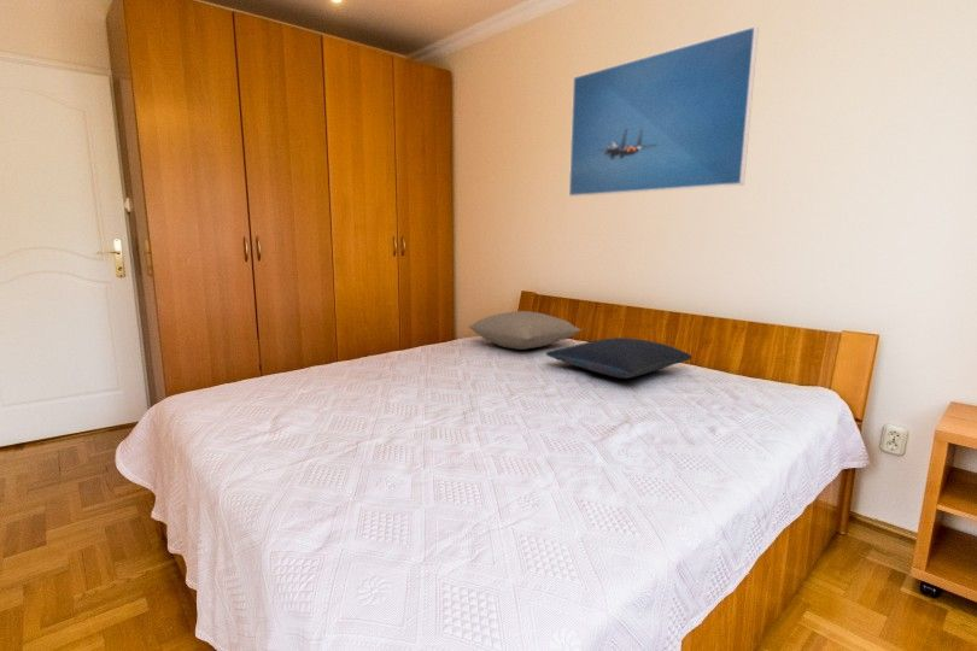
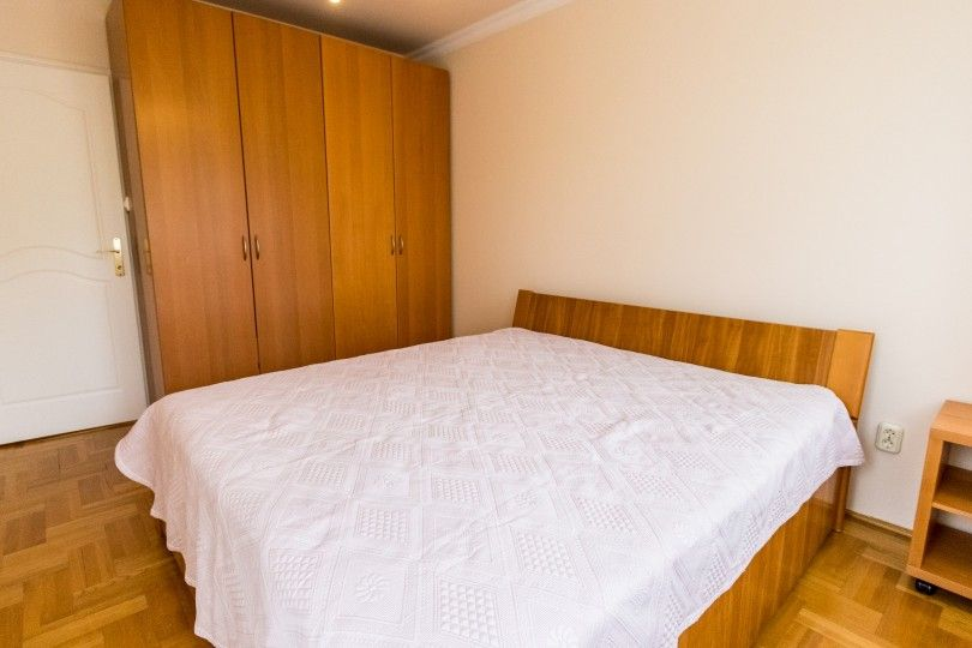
- pillow [545,336,694,380]
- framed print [568,25,760,198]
- pillow [467,310,583,351]
